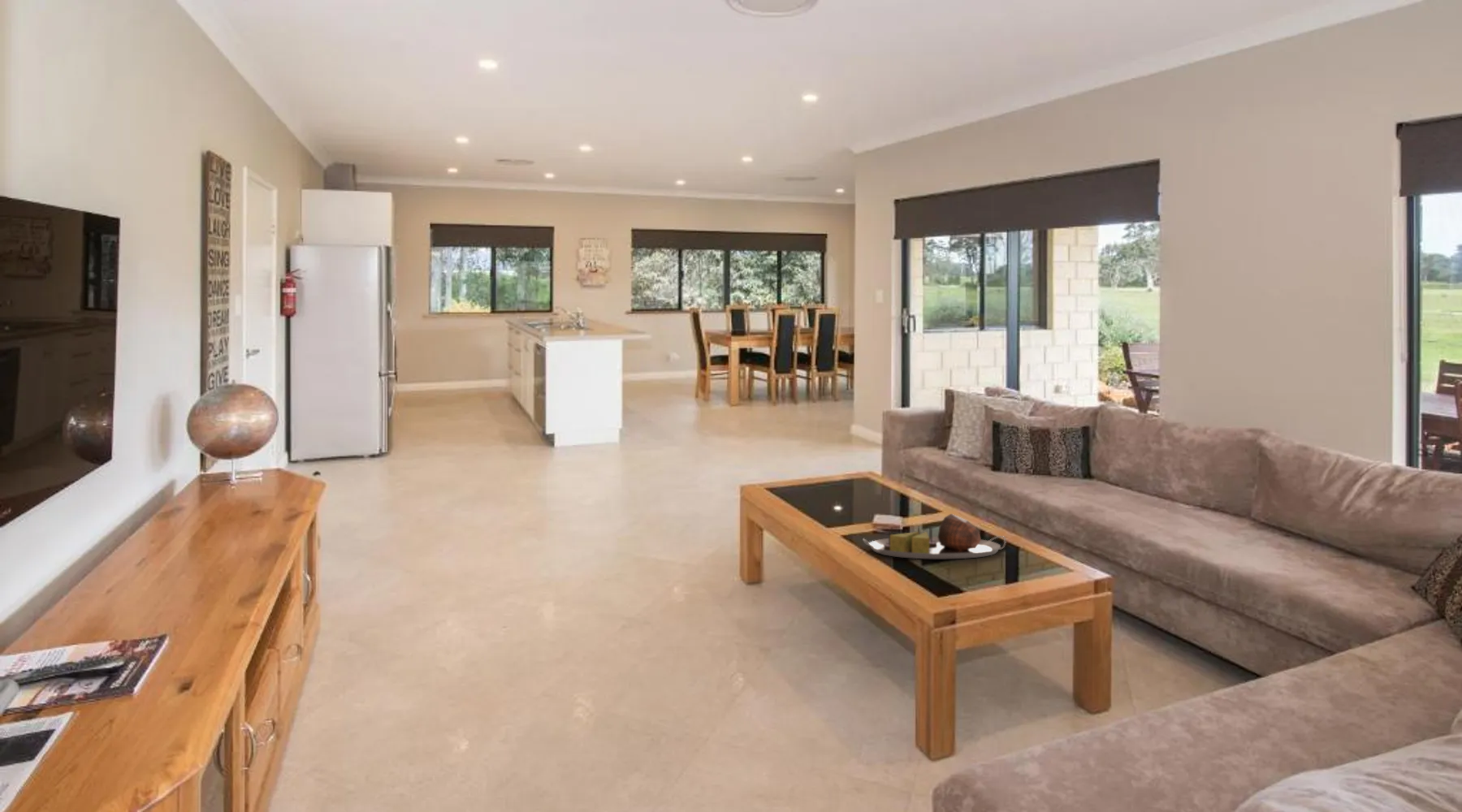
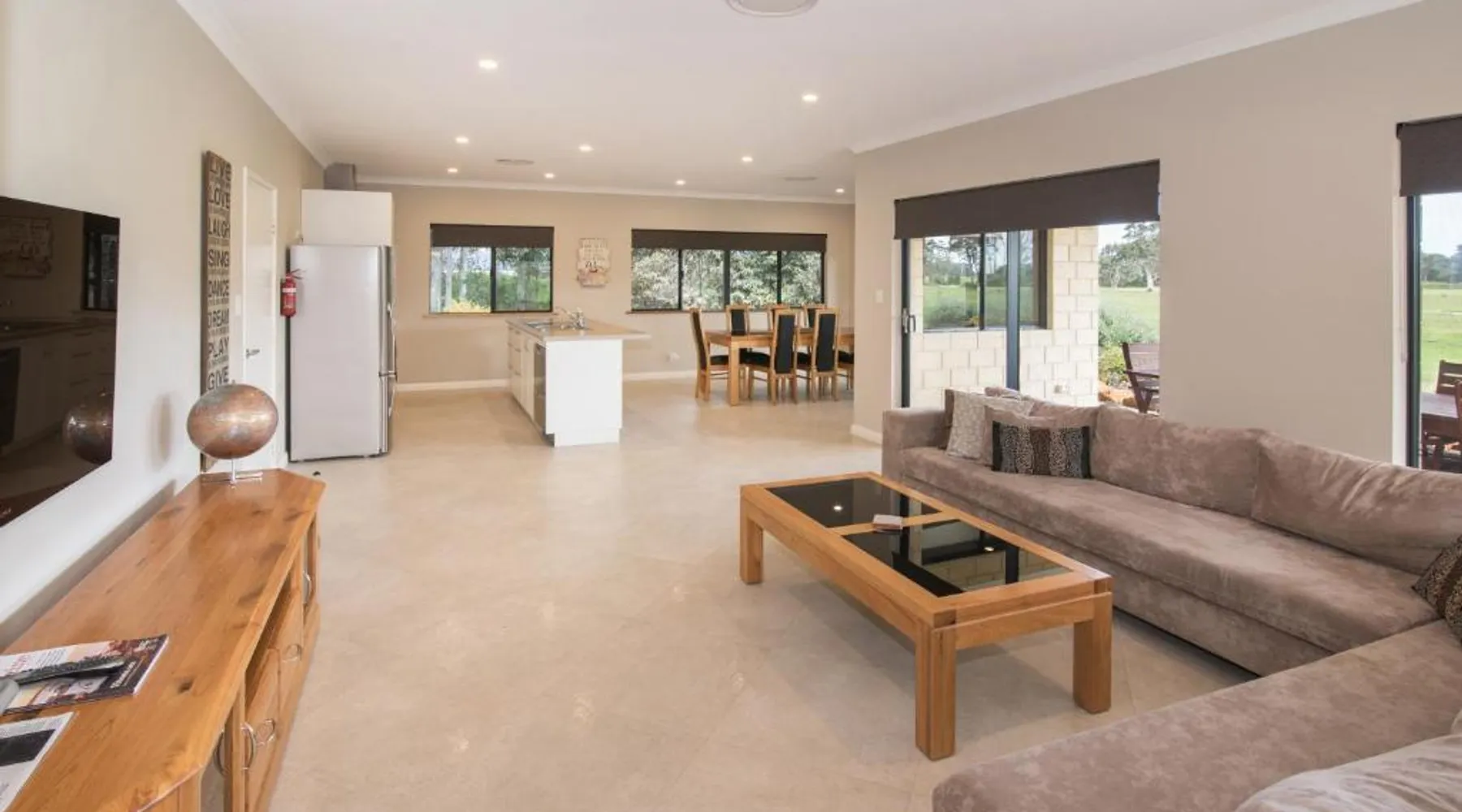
- serving tray [862,513,1006,559]
